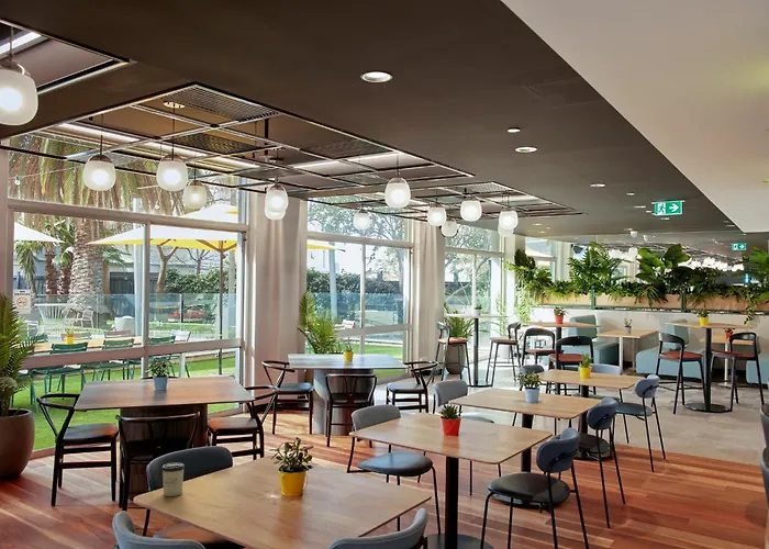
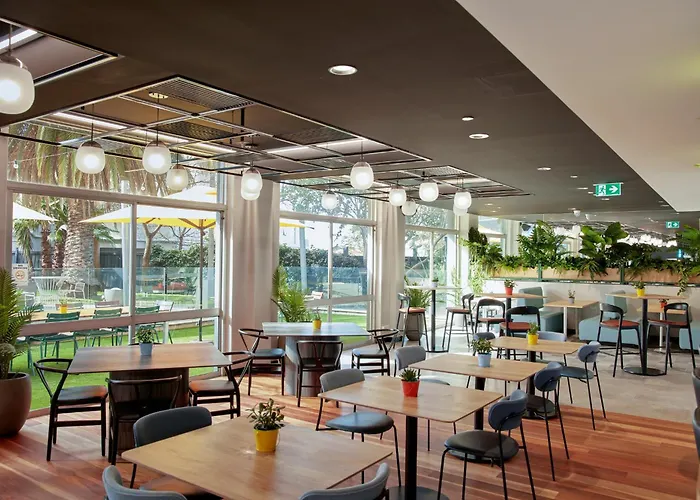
- cup [161,462,186,497]
